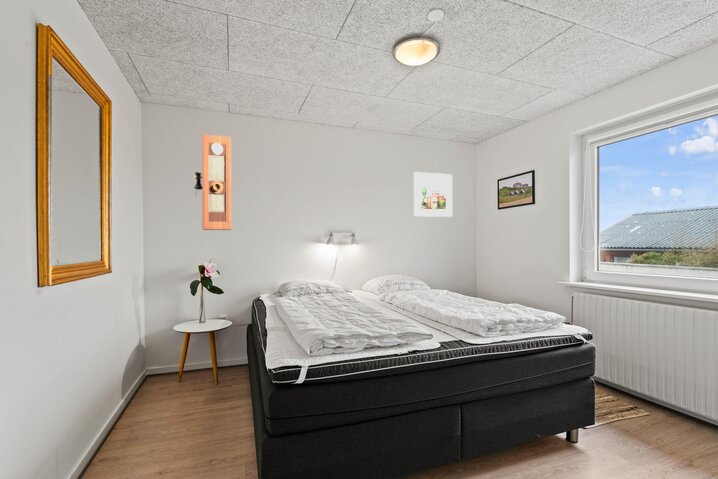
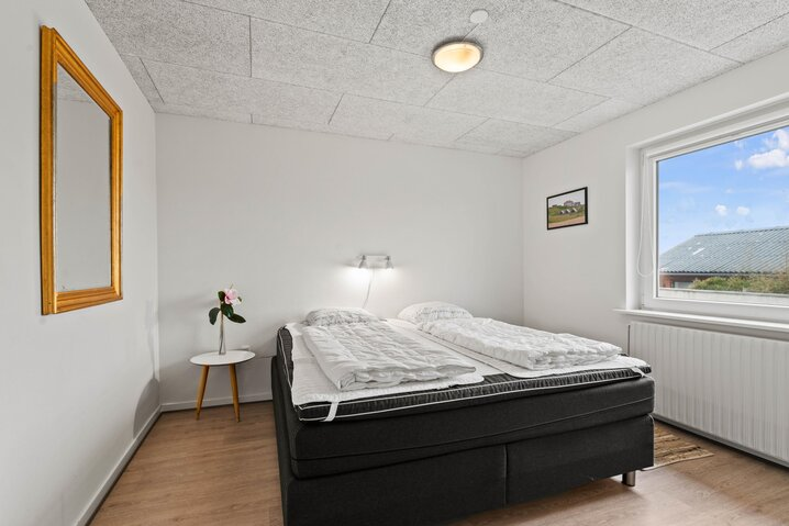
- pendulum clock [193,133,232,231]
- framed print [413,171,453,218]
